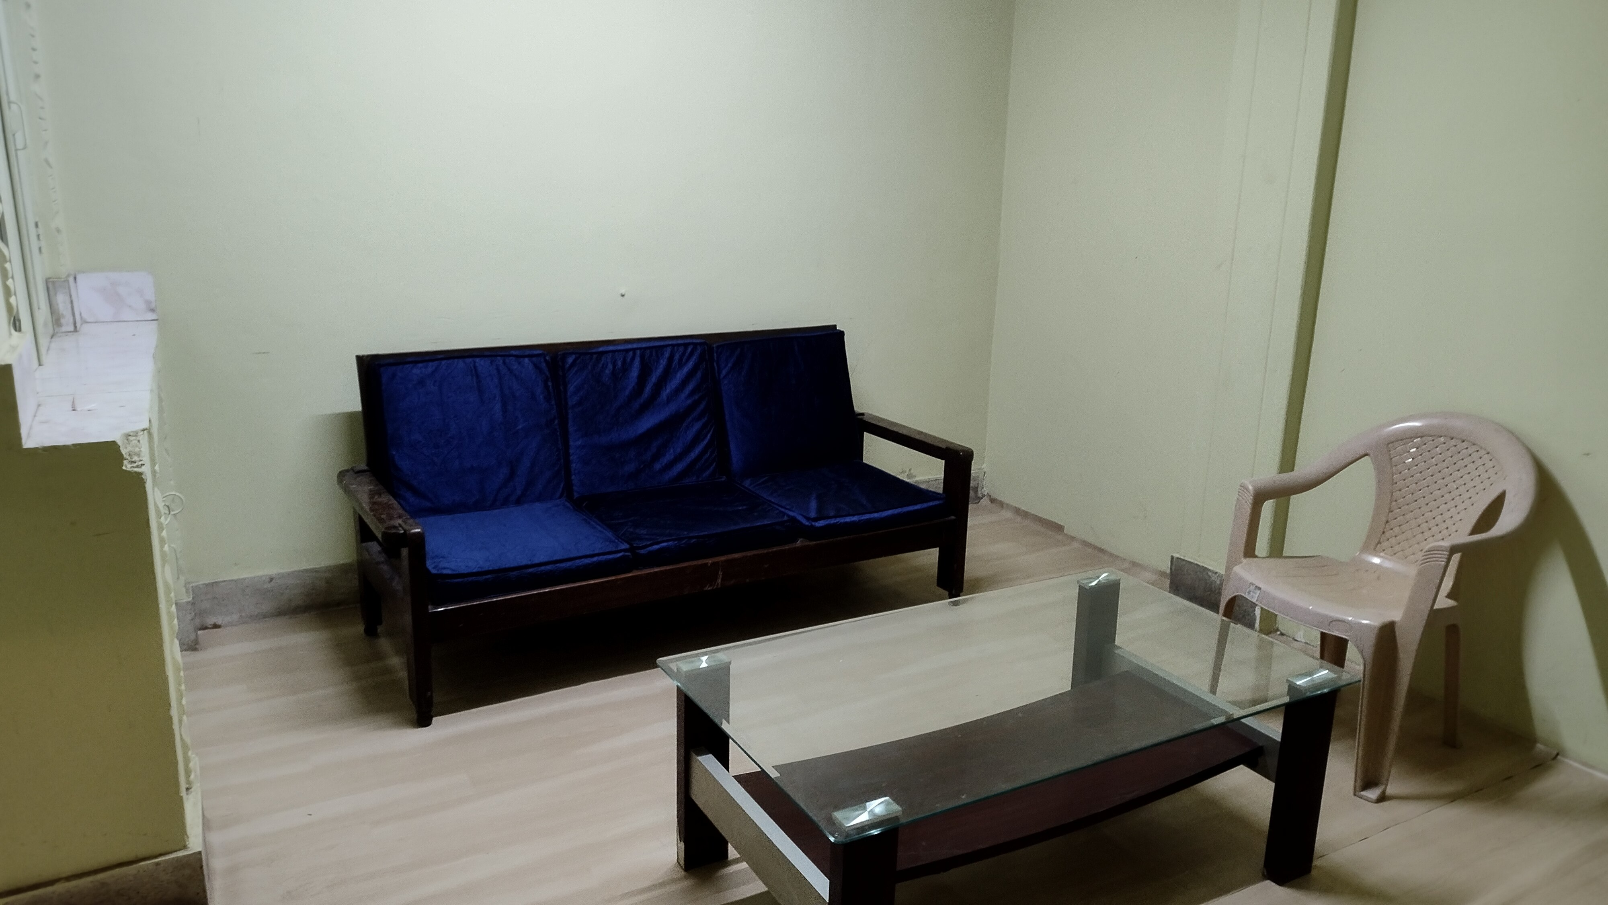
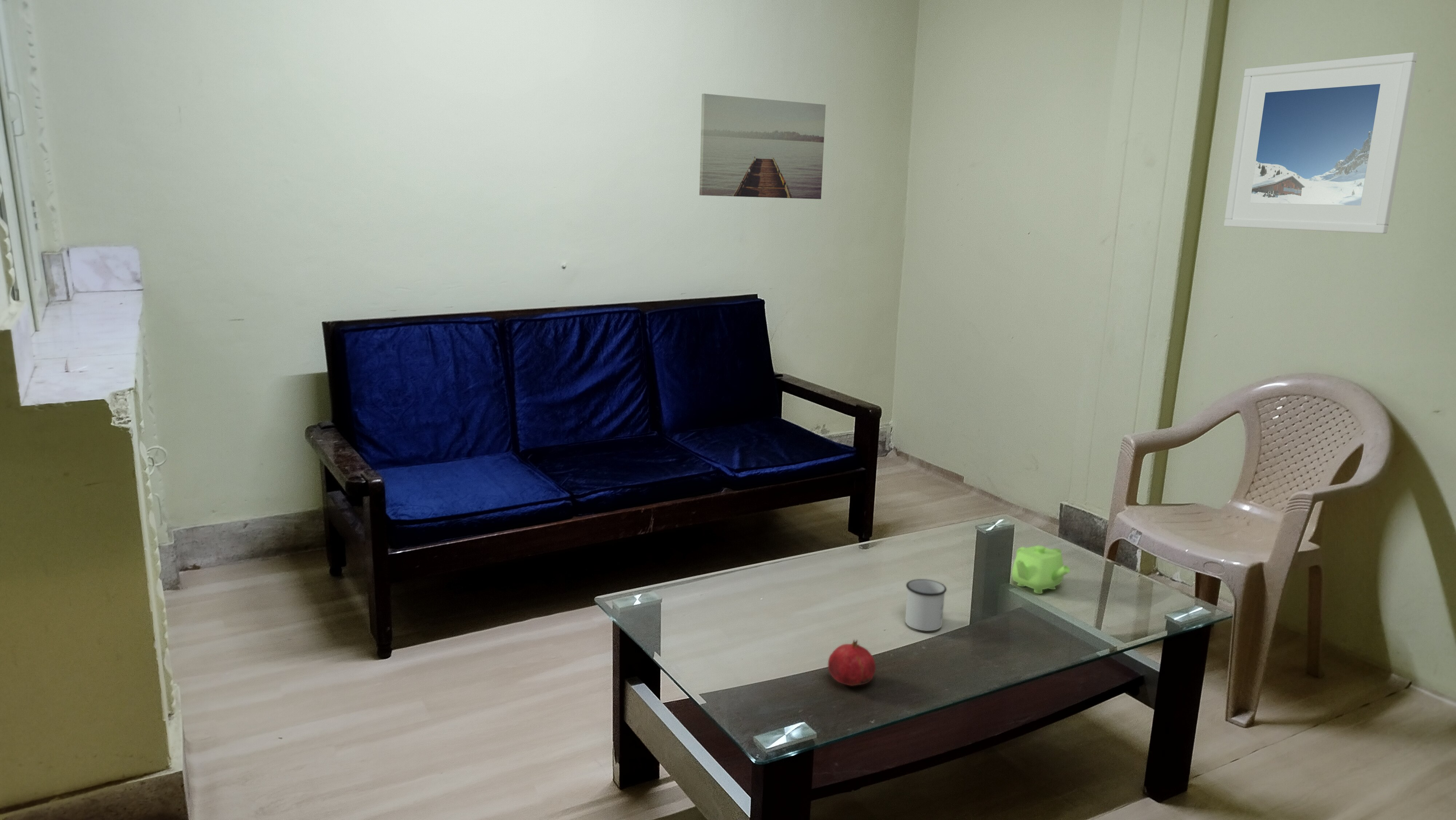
+ wall art [699,93,826,200]
+ teapot [1012,545,1071,594]
+ fruit [827,639,876,686]
+ mug [905,579,947,631]
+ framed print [1223,52,1418,234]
